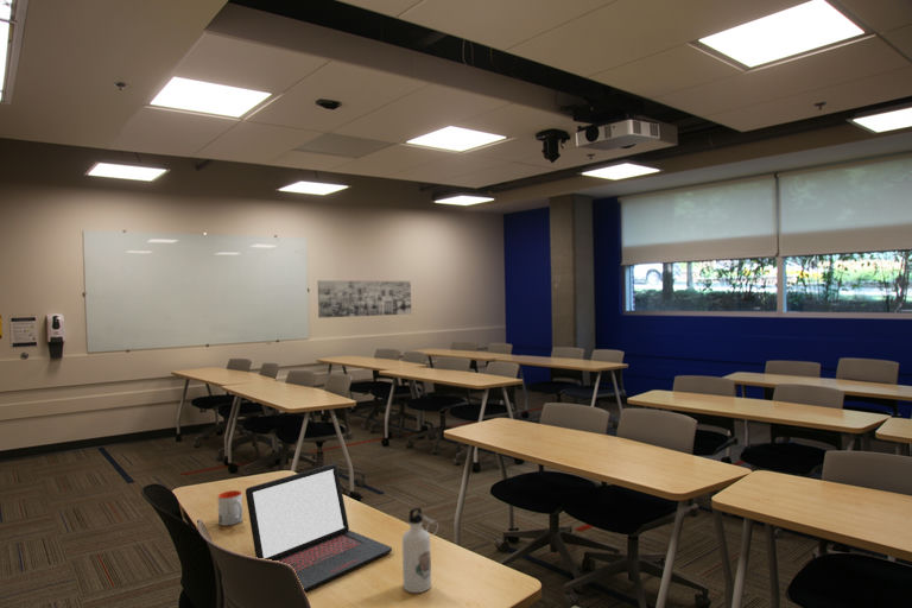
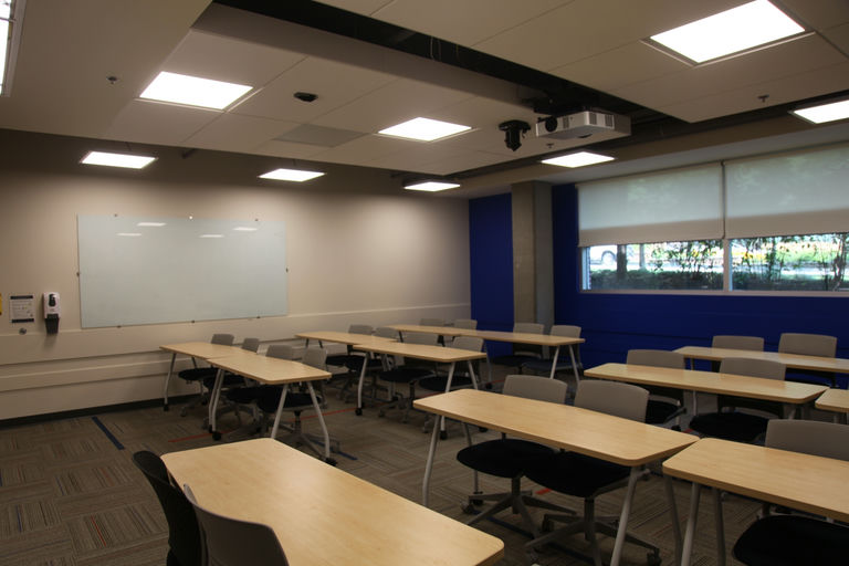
- wall art [317,279,412,319]
- laptop [245,463,393,593]
- mug [217,489,243,527]
- water bottle [401,507,439,594]
